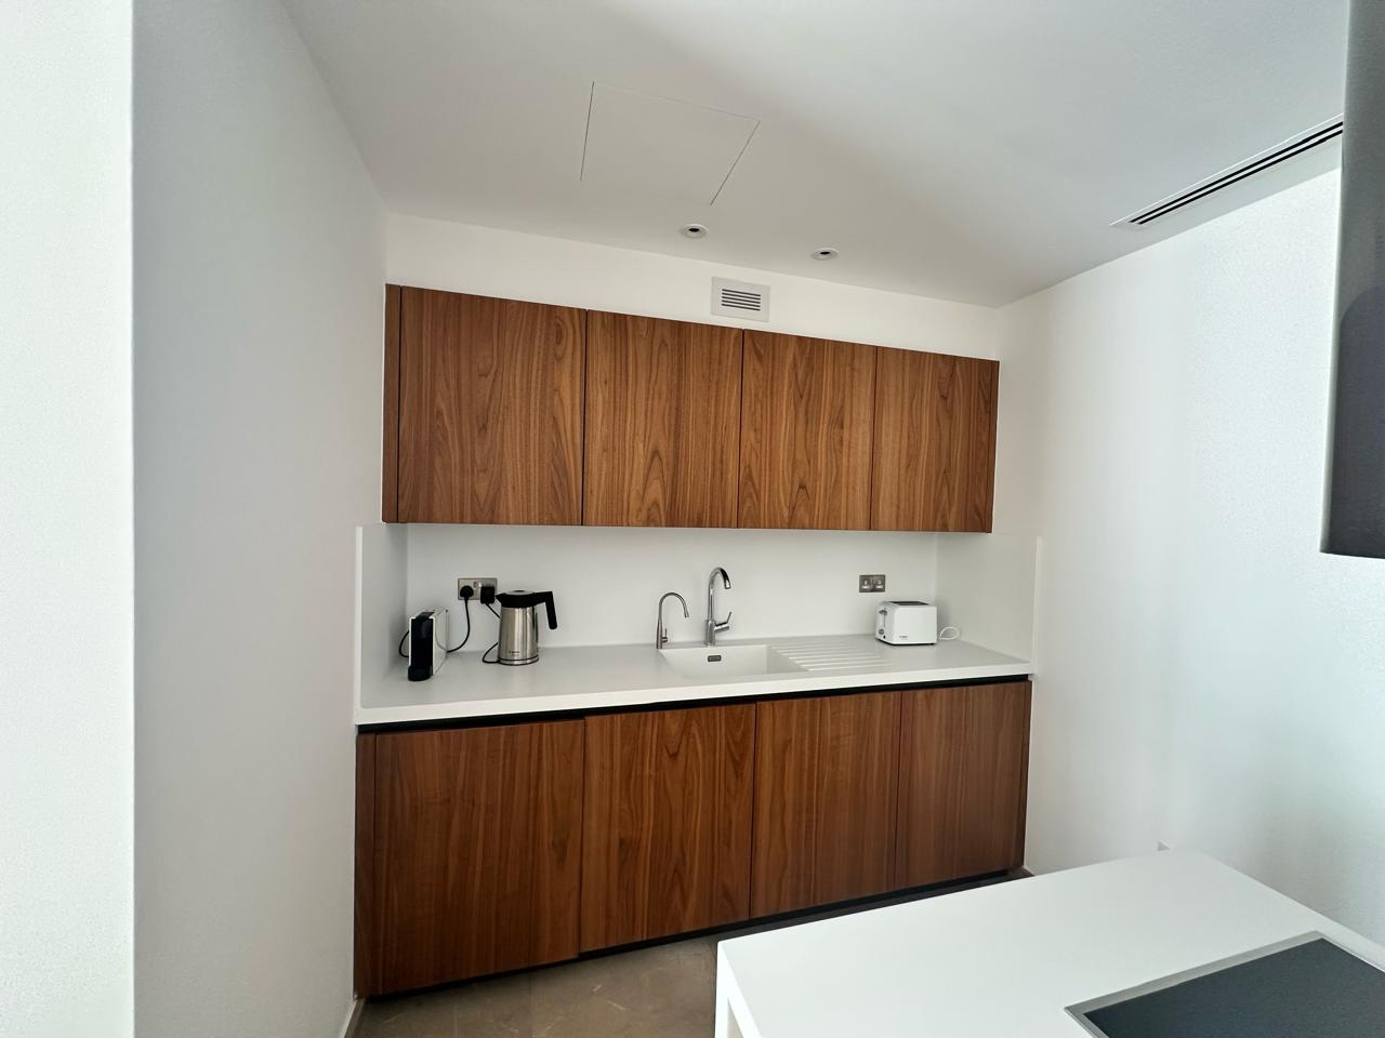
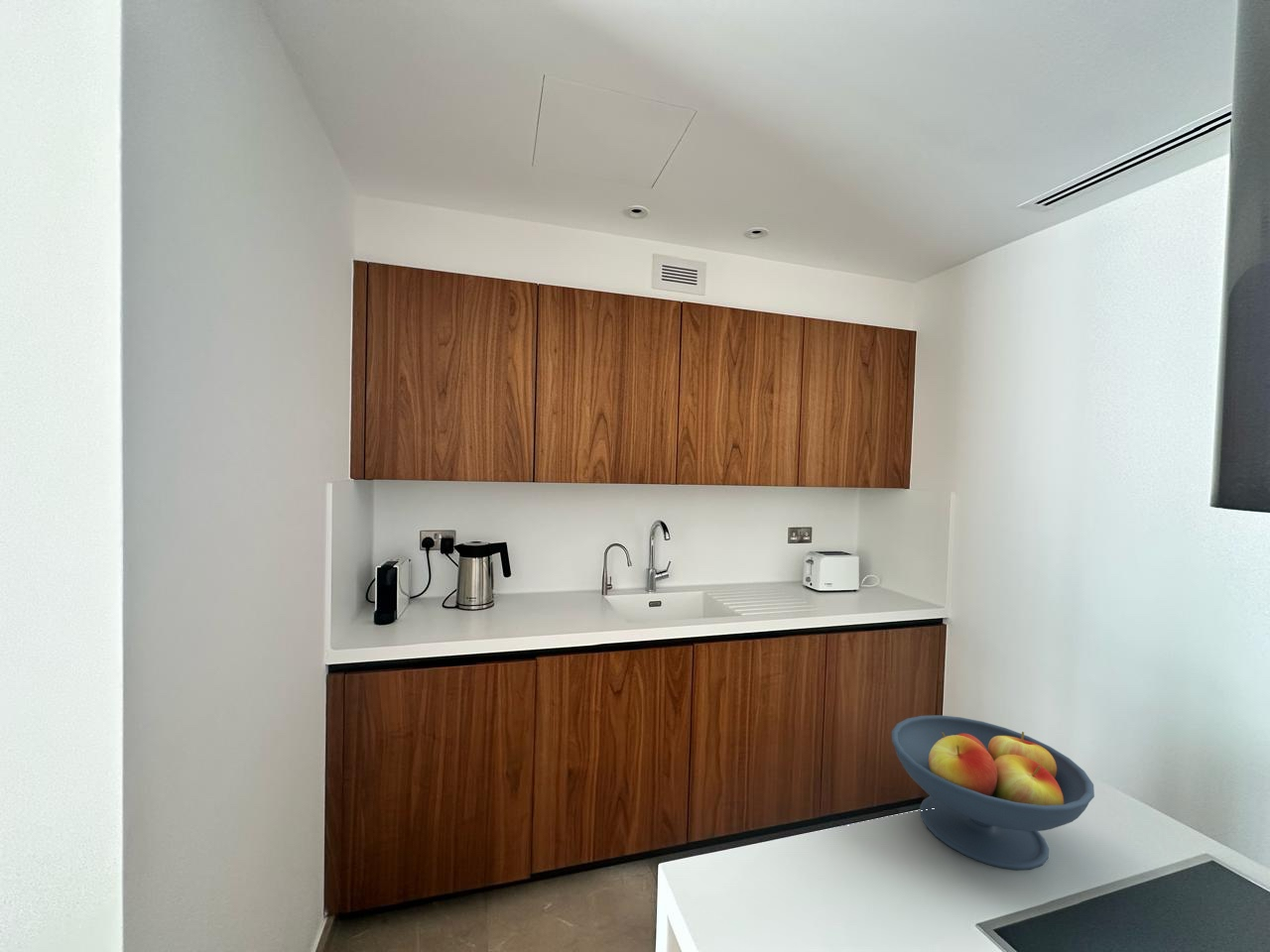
+ fruit bowl [891,714,1095,871]
